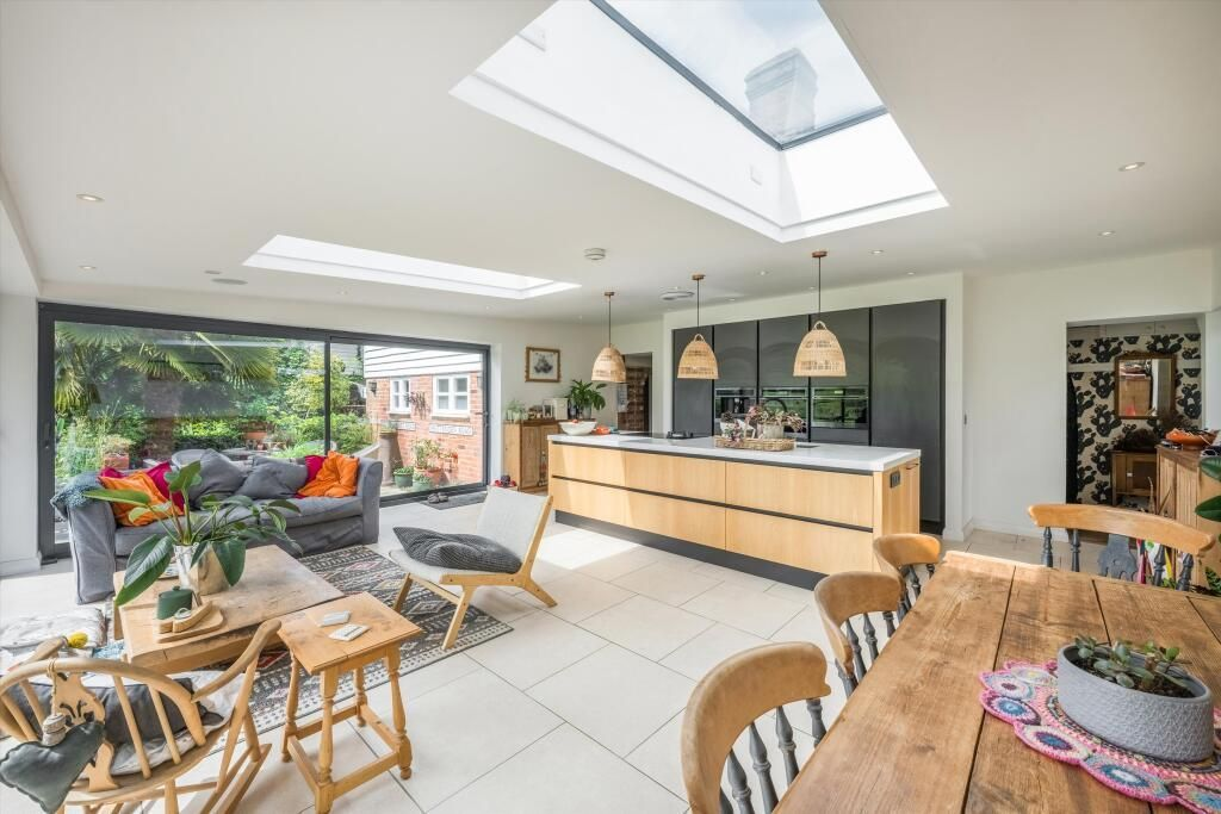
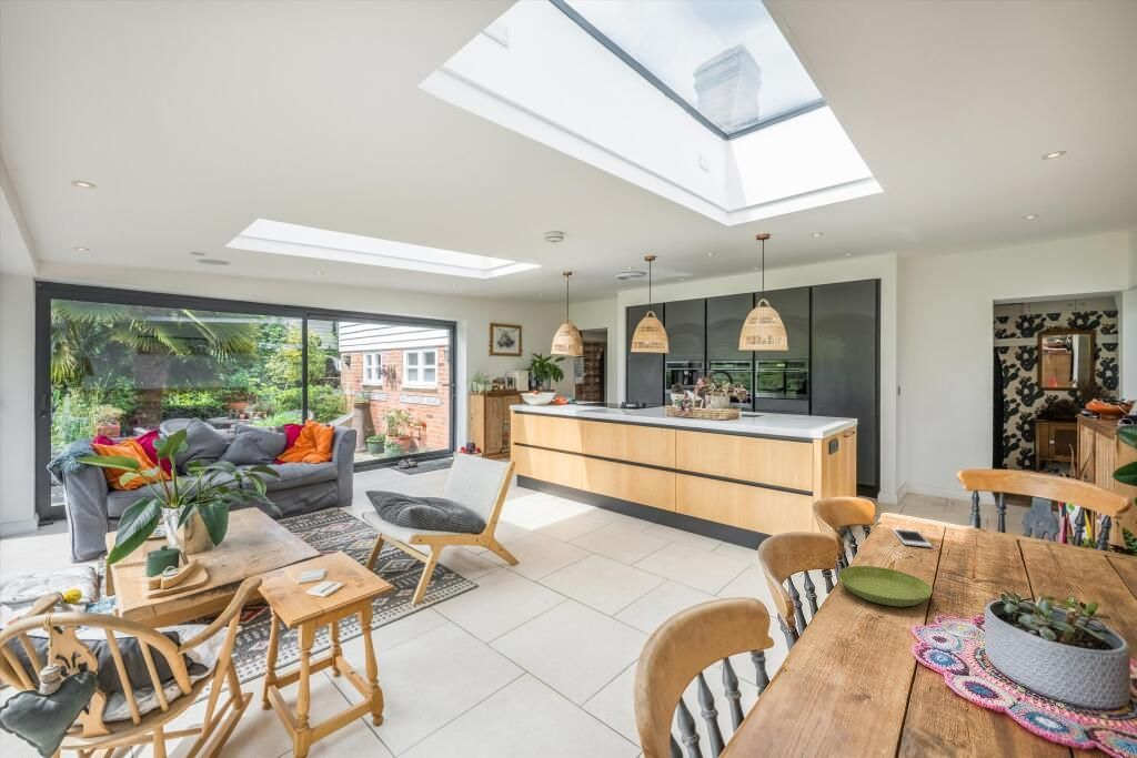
+ cell phone [892,527,933,548]
+ saucer [837,565,934,607]
